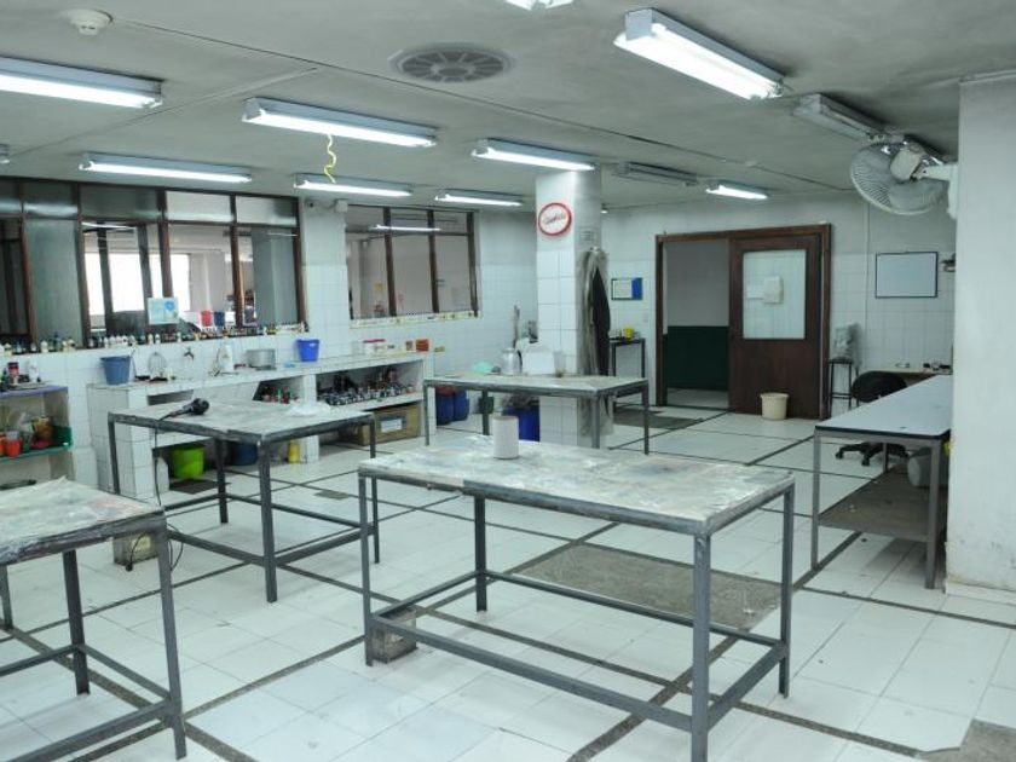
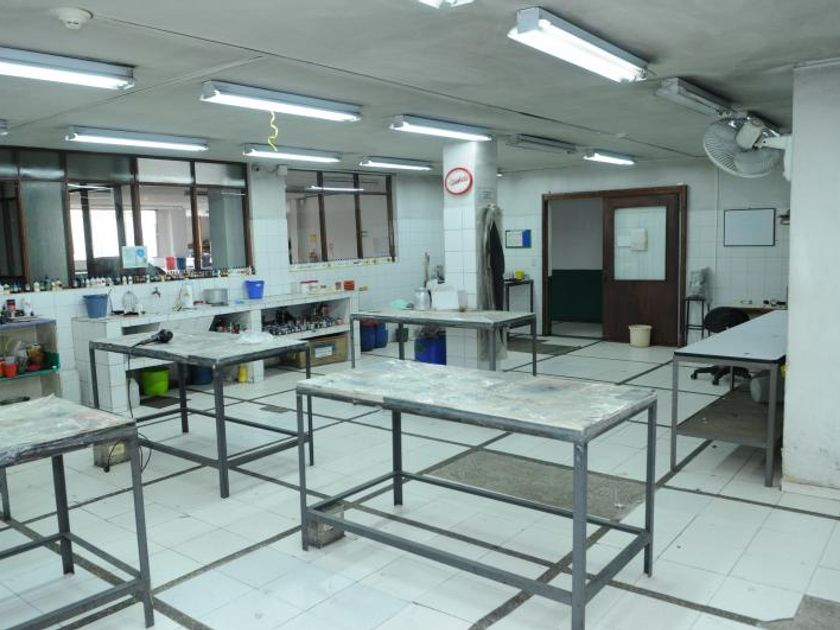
- ceiling vent [386,41,519,85]
- jar [491,415,520,460]
